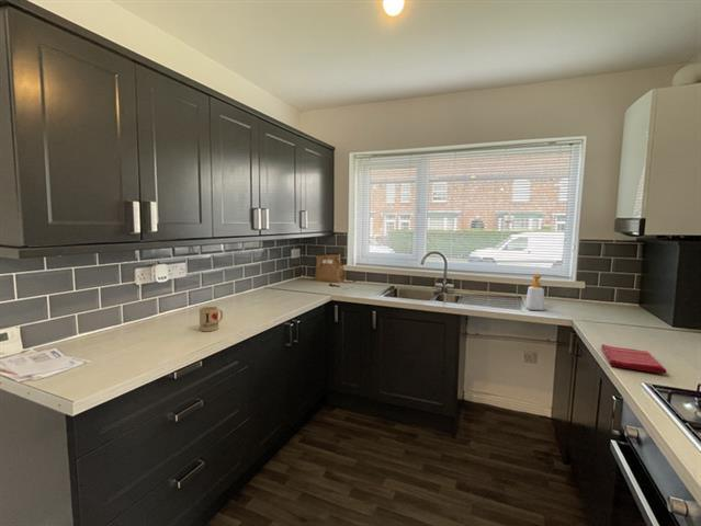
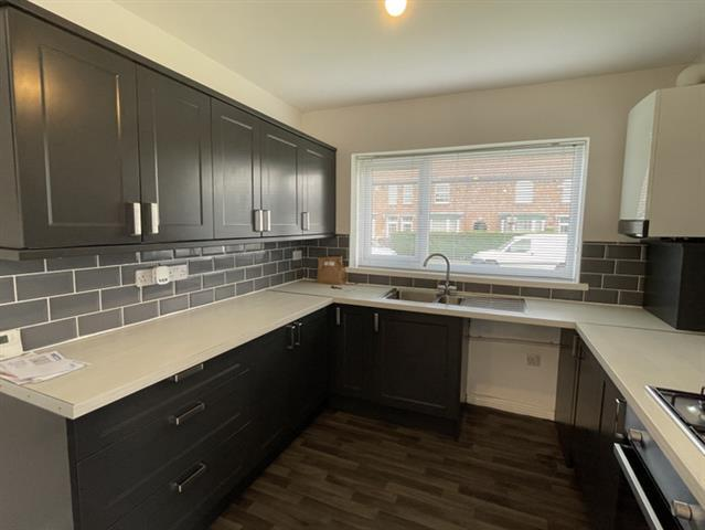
- mug [199,306,224,332]
- dish towel [600,343,667,375]
- soap bottle [524,274,545,311]
